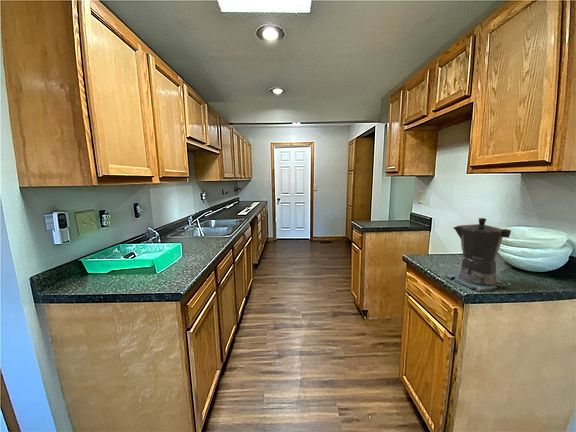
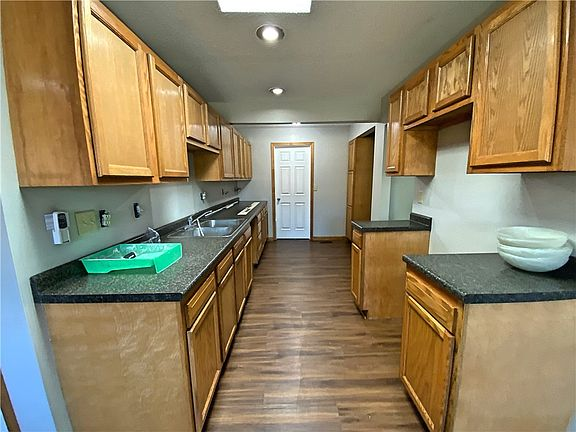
- coffee maker [445,217,512,292]
